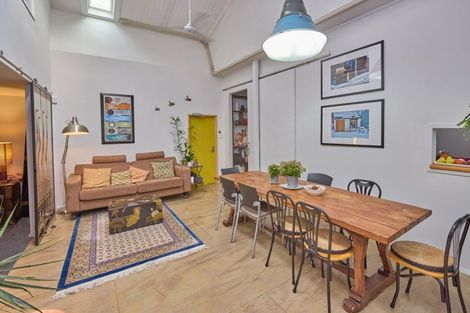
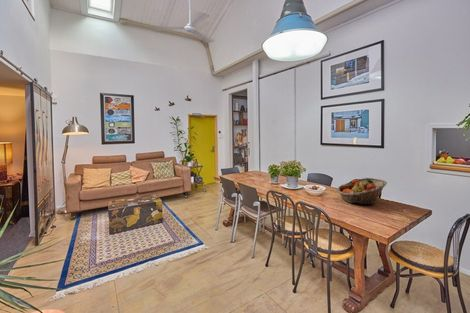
+ fruit basket [336,177,388,206]
